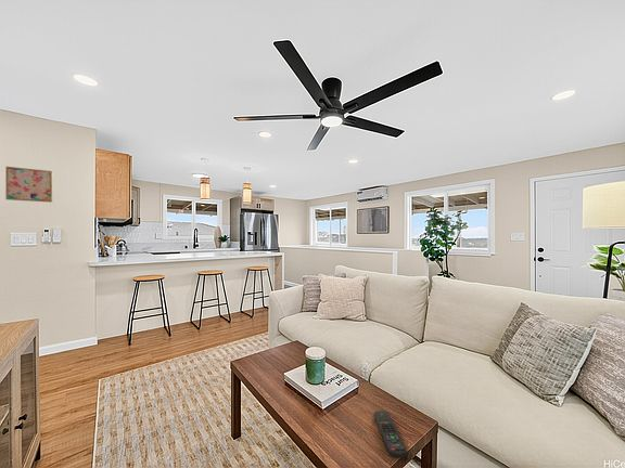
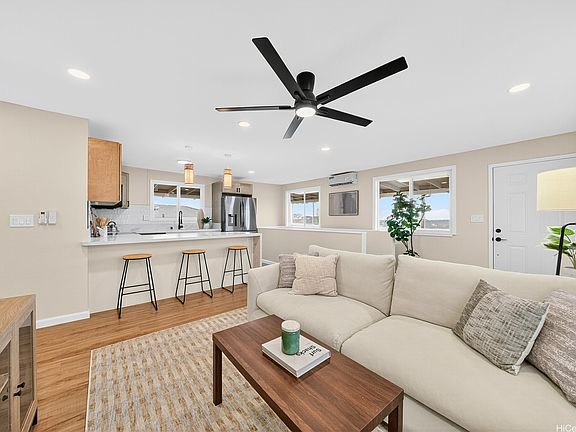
- remote control [373,410,408,459]
- wall art [4,166,53,204]
